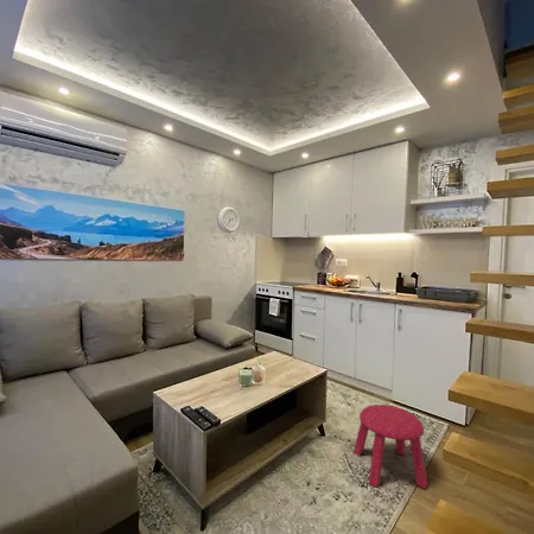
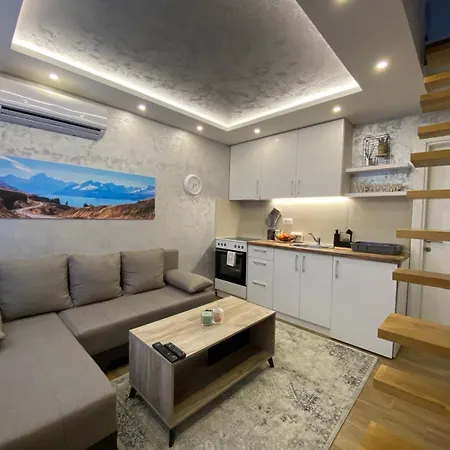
- stool [352,403,430,490]
